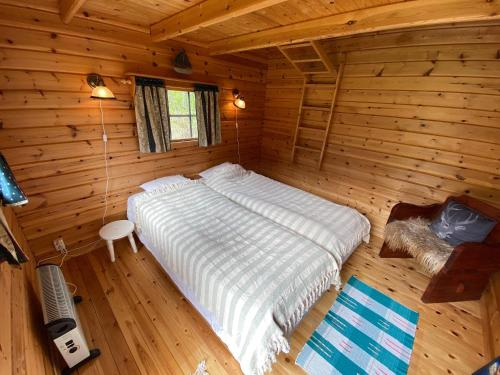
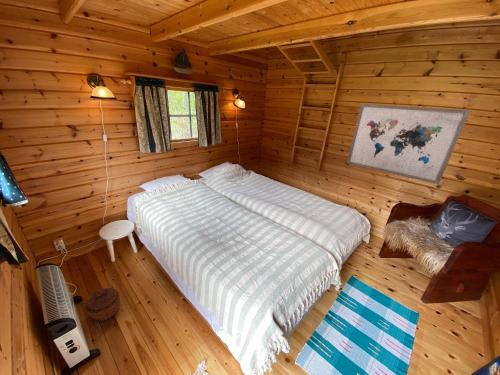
+ wall art [346,103,472,186]
+ woven basket [84,286,121,322]
